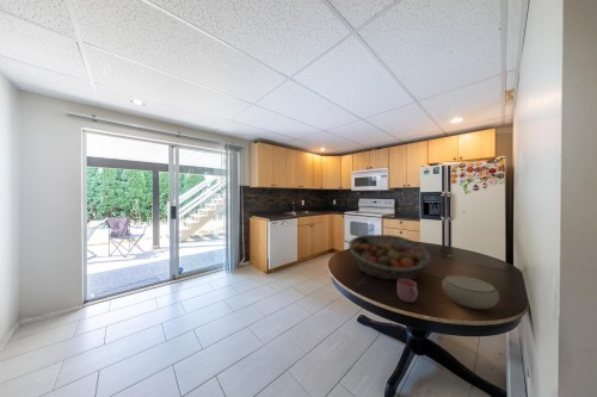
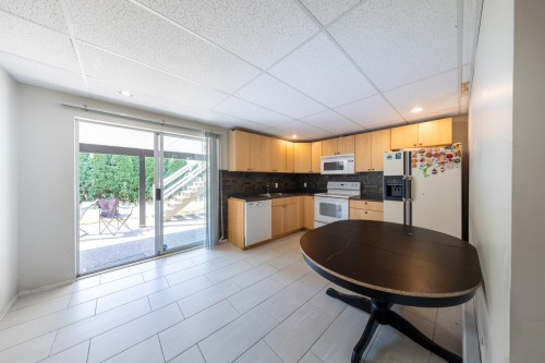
- fruit basket [347,234,433,281]
- mug [396,279,419,304]
- bowl [441,274,500,310]
